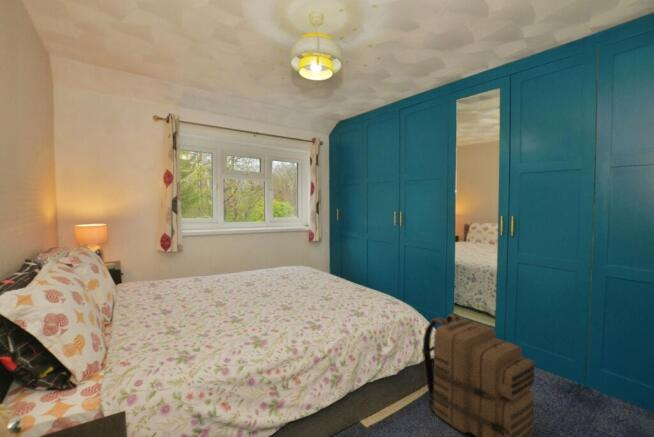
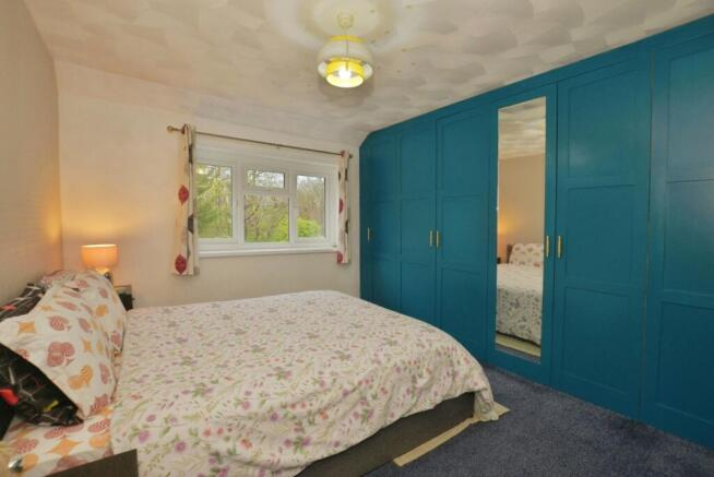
- backpack [421,312,536,437]
